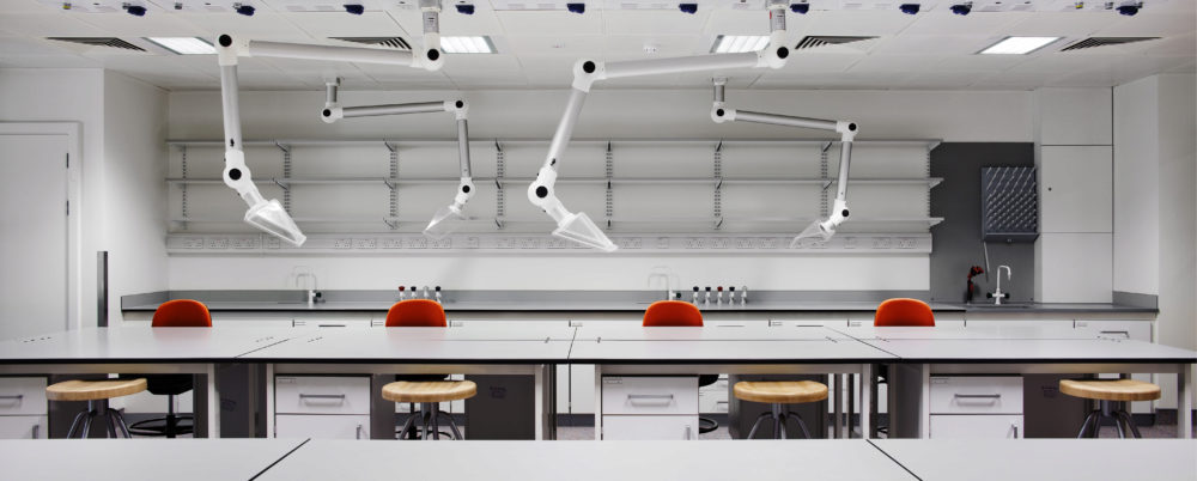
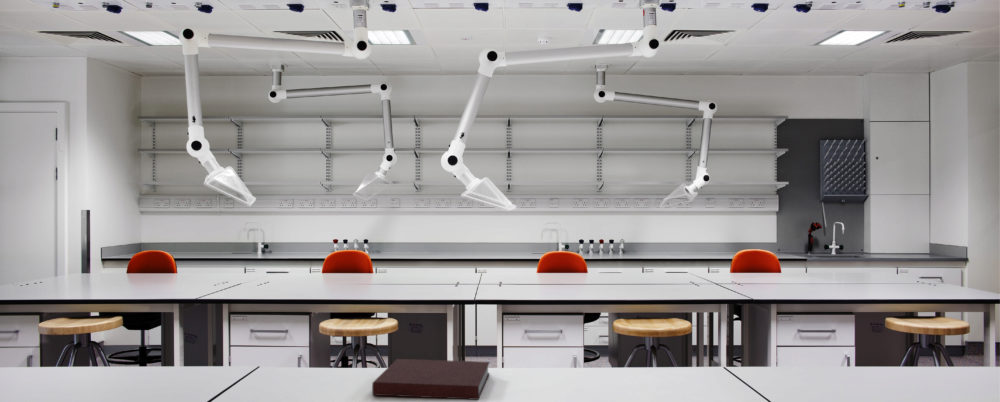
+ notebook [371,358,491,401]
